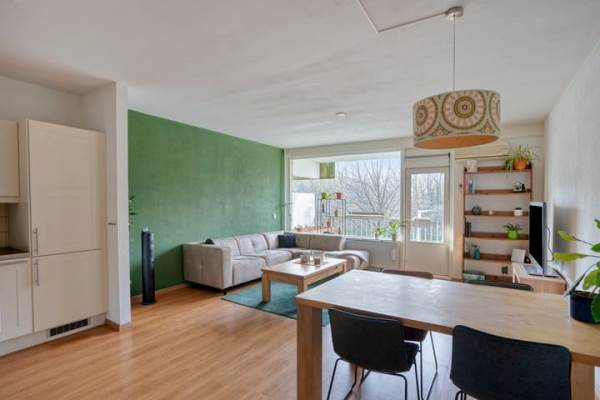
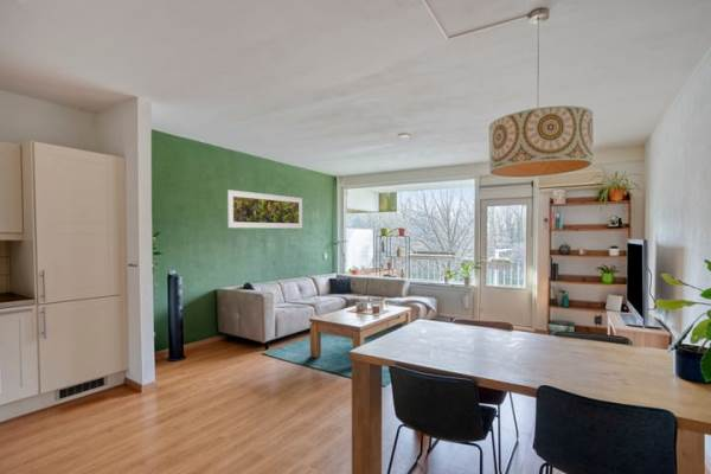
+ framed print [226,188,303,230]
